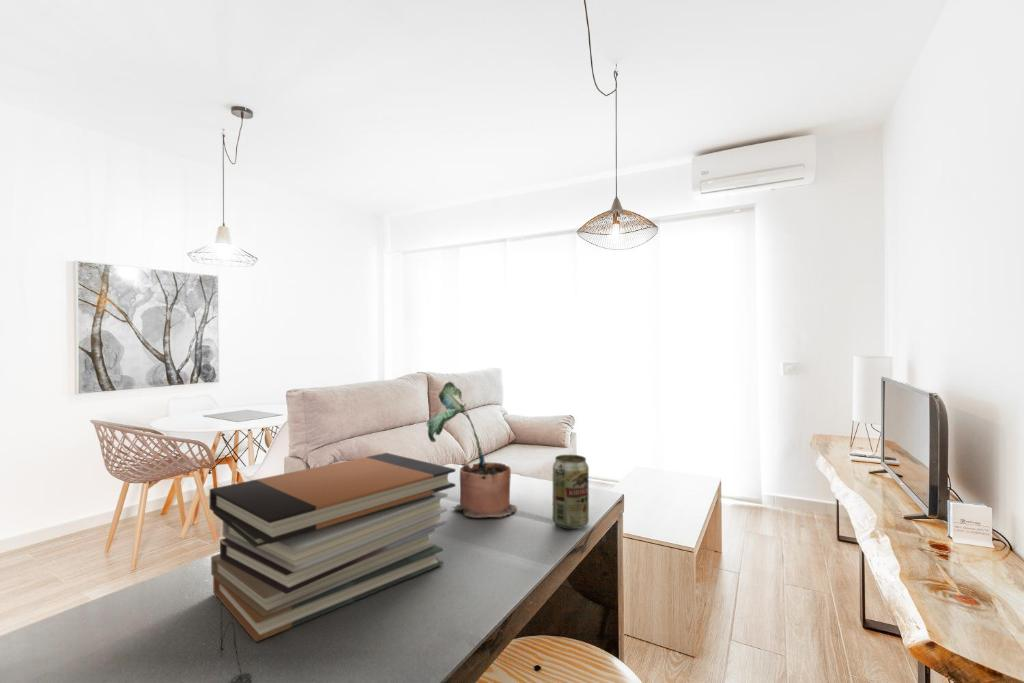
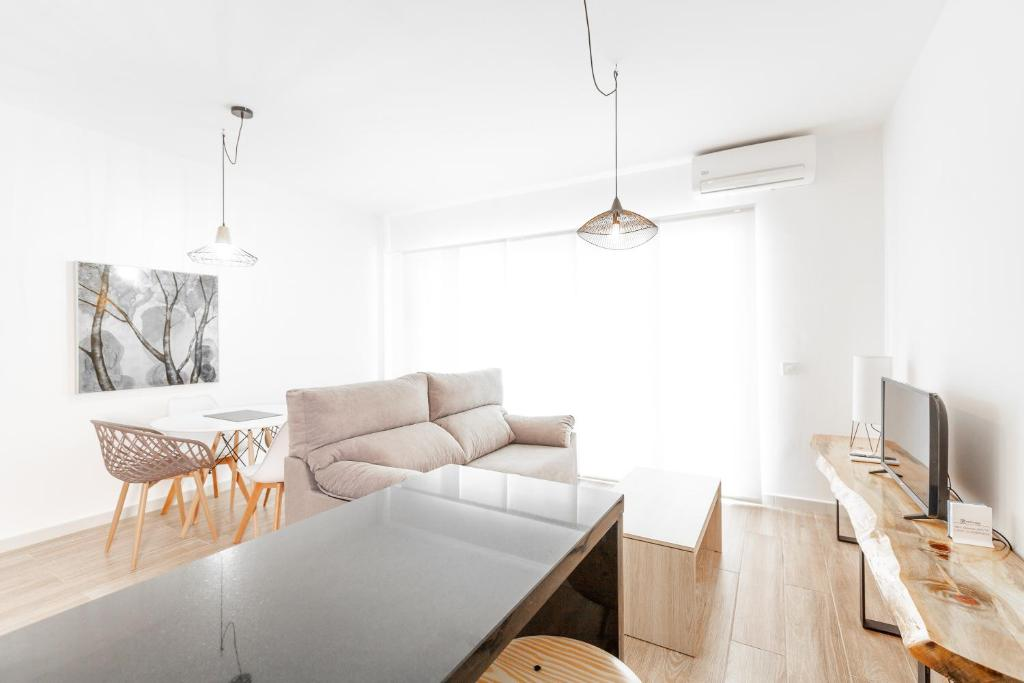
- book stack [208,452,456,643]
- potted plant [425,381,518,519]
- beverage can [552,454,590,530]
